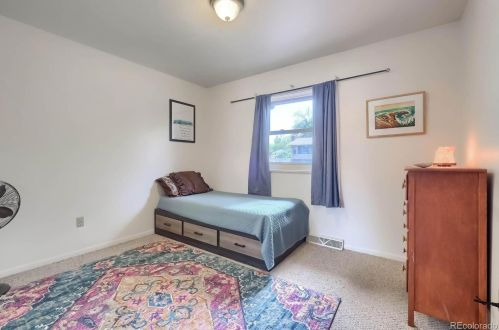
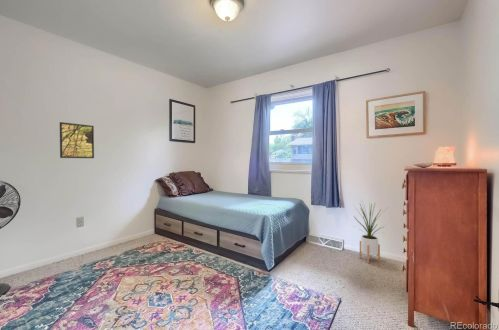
+ house plant [352,199,389,264]
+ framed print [59,121,95,159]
